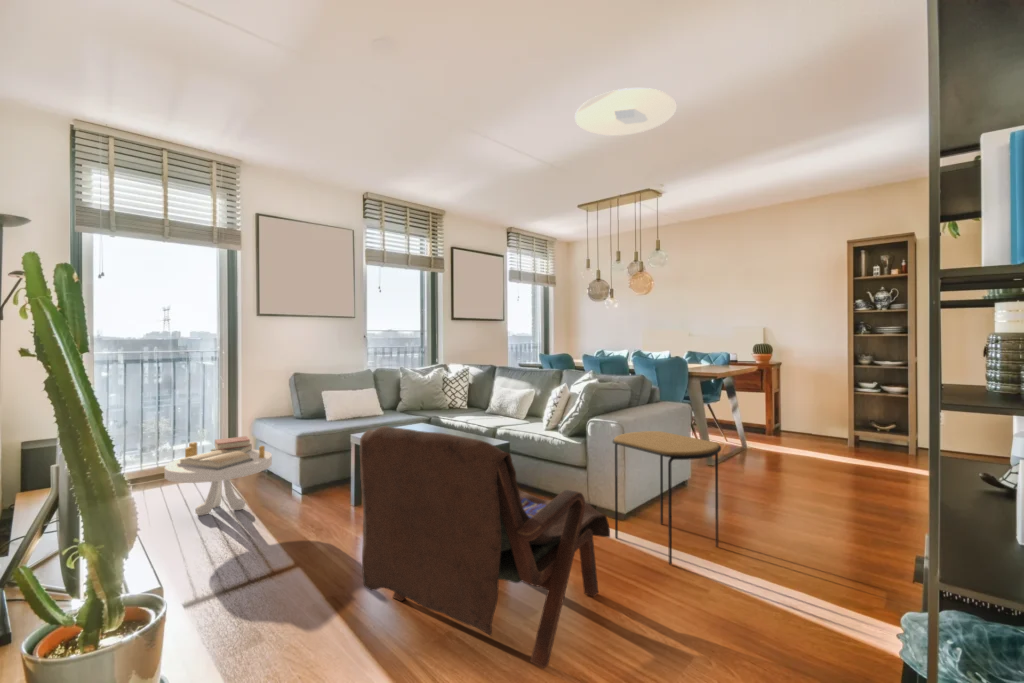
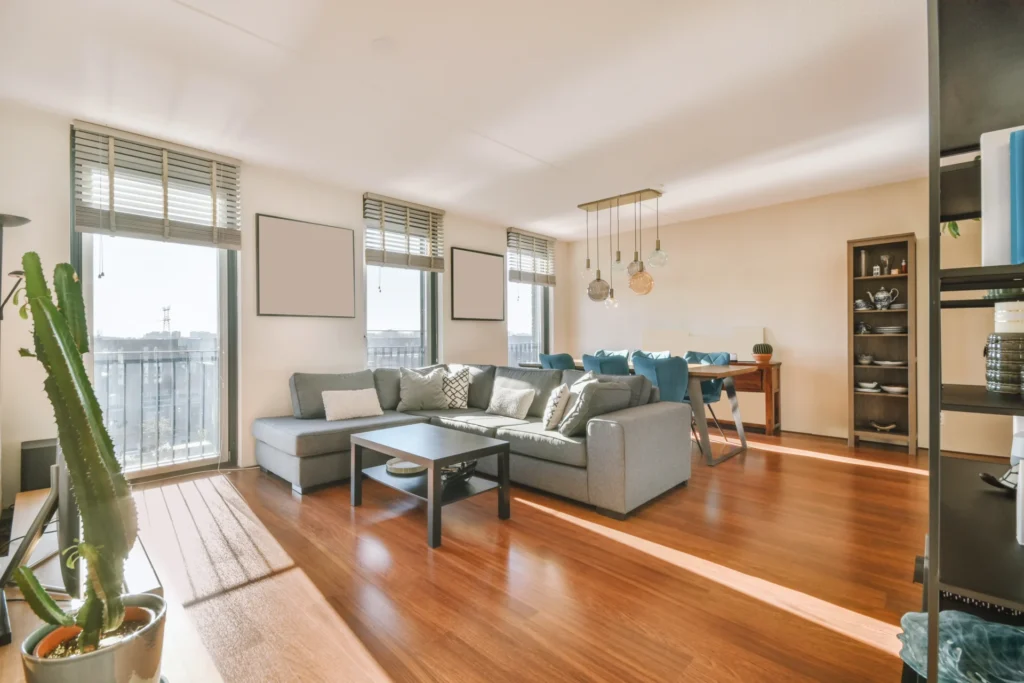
- side table [164,435,273,517]
- ceiling light [574,87,678,137]
- side table [611,430,722,566]
- armchair [359,425,611,669]
